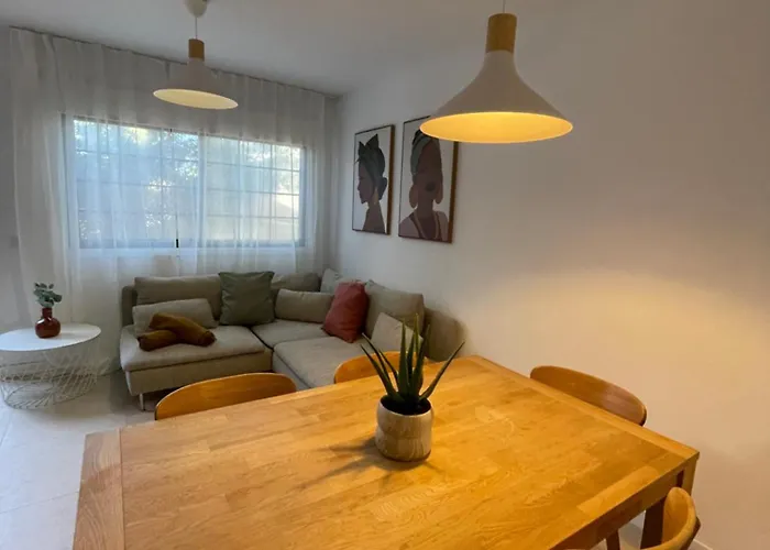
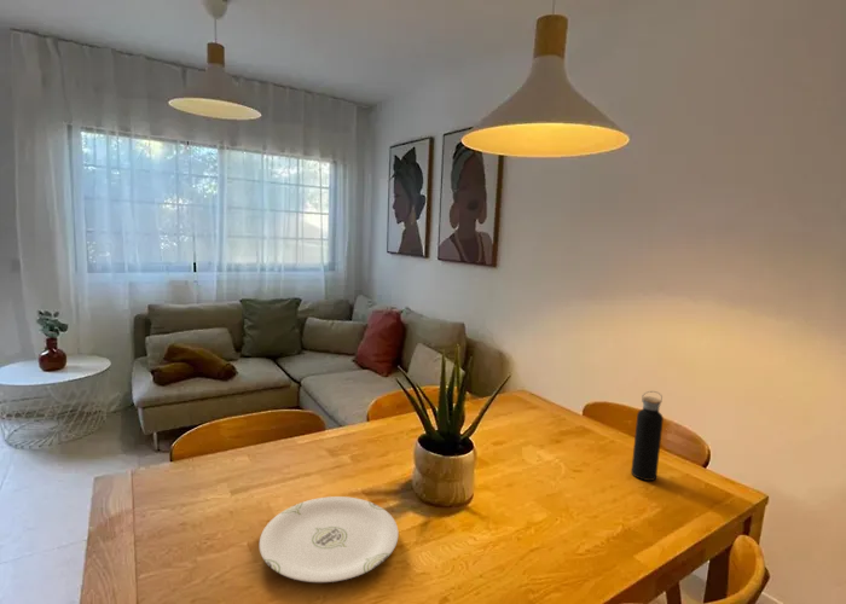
+ plate [259,495,400,583]
+ water bottle [630,390,665,482]
